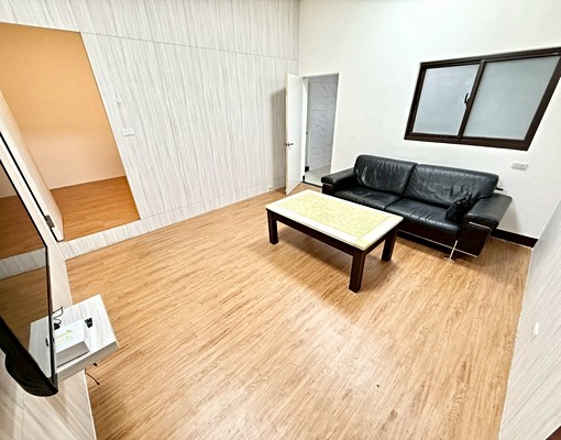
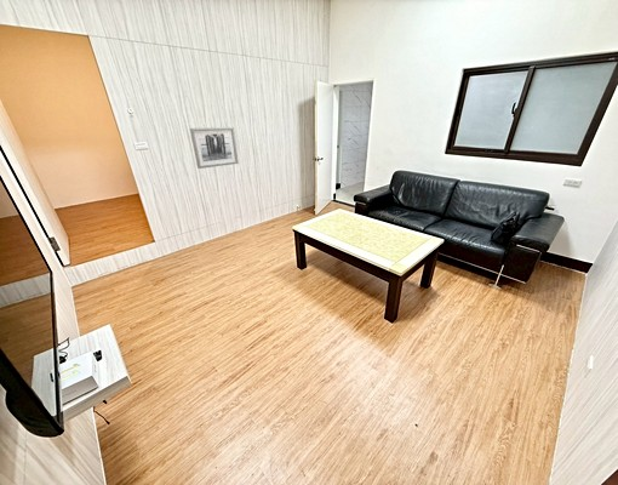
+ wall art [189,126,240,170]
